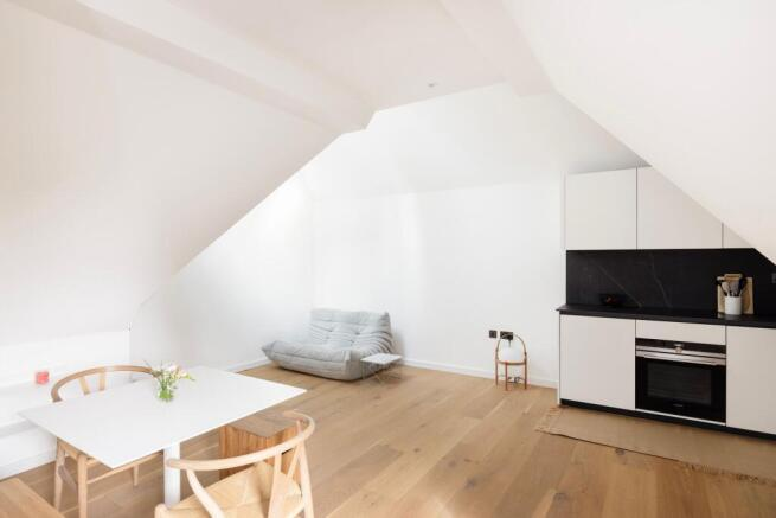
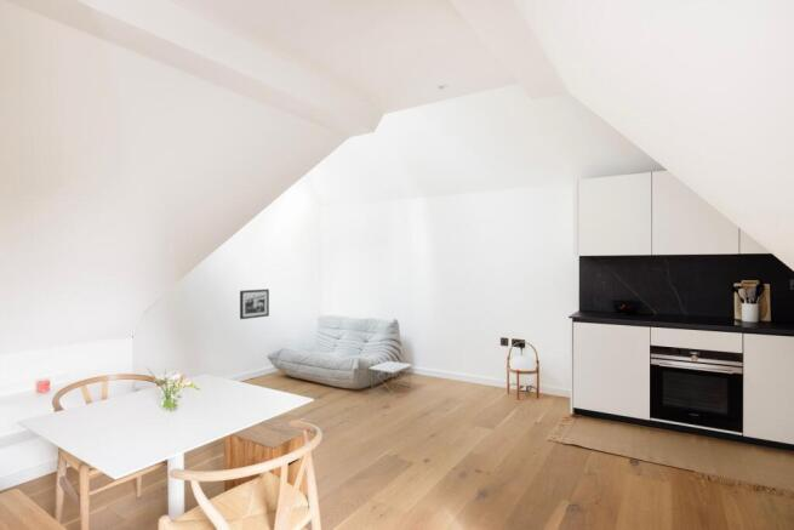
+ picture frame [239,289,270,320]
